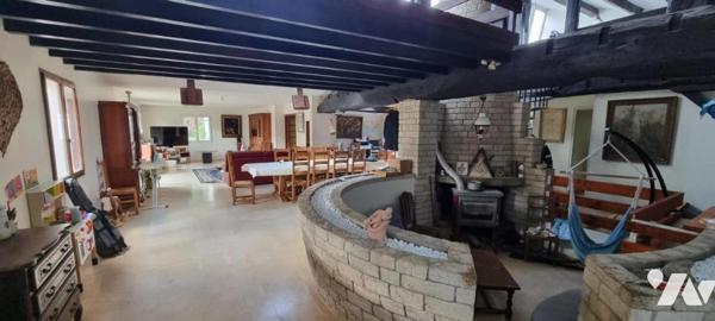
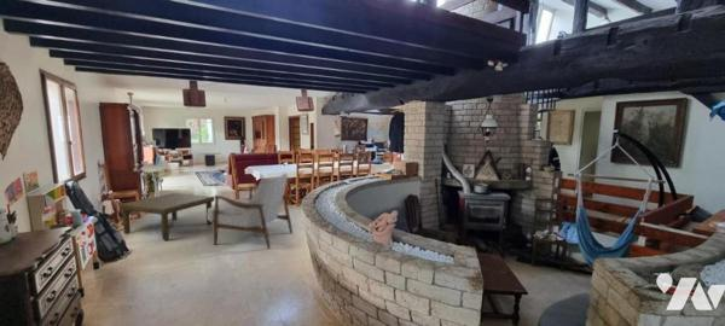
+ armchair [208,171,294,250]
+ coffee table [118,192,215,241]
